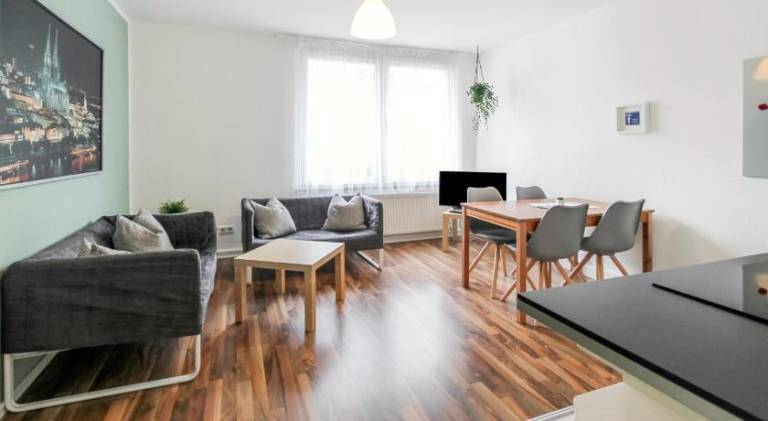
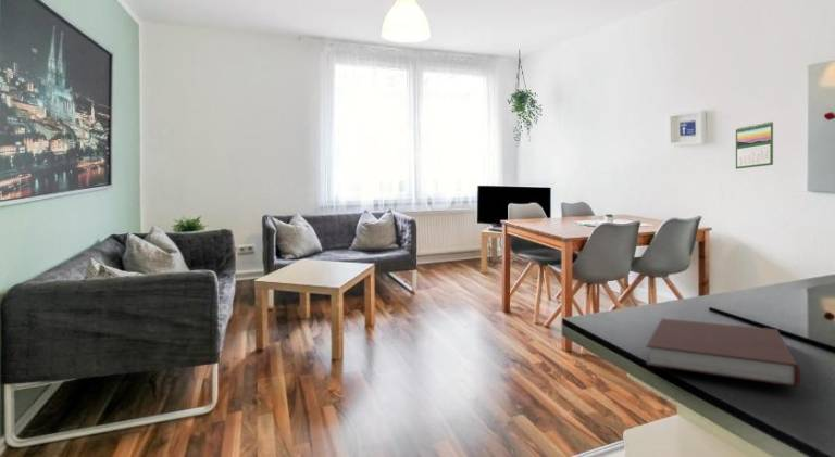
+ calendar [735,120,774,170]
+ notebook [645,317,801,389]
